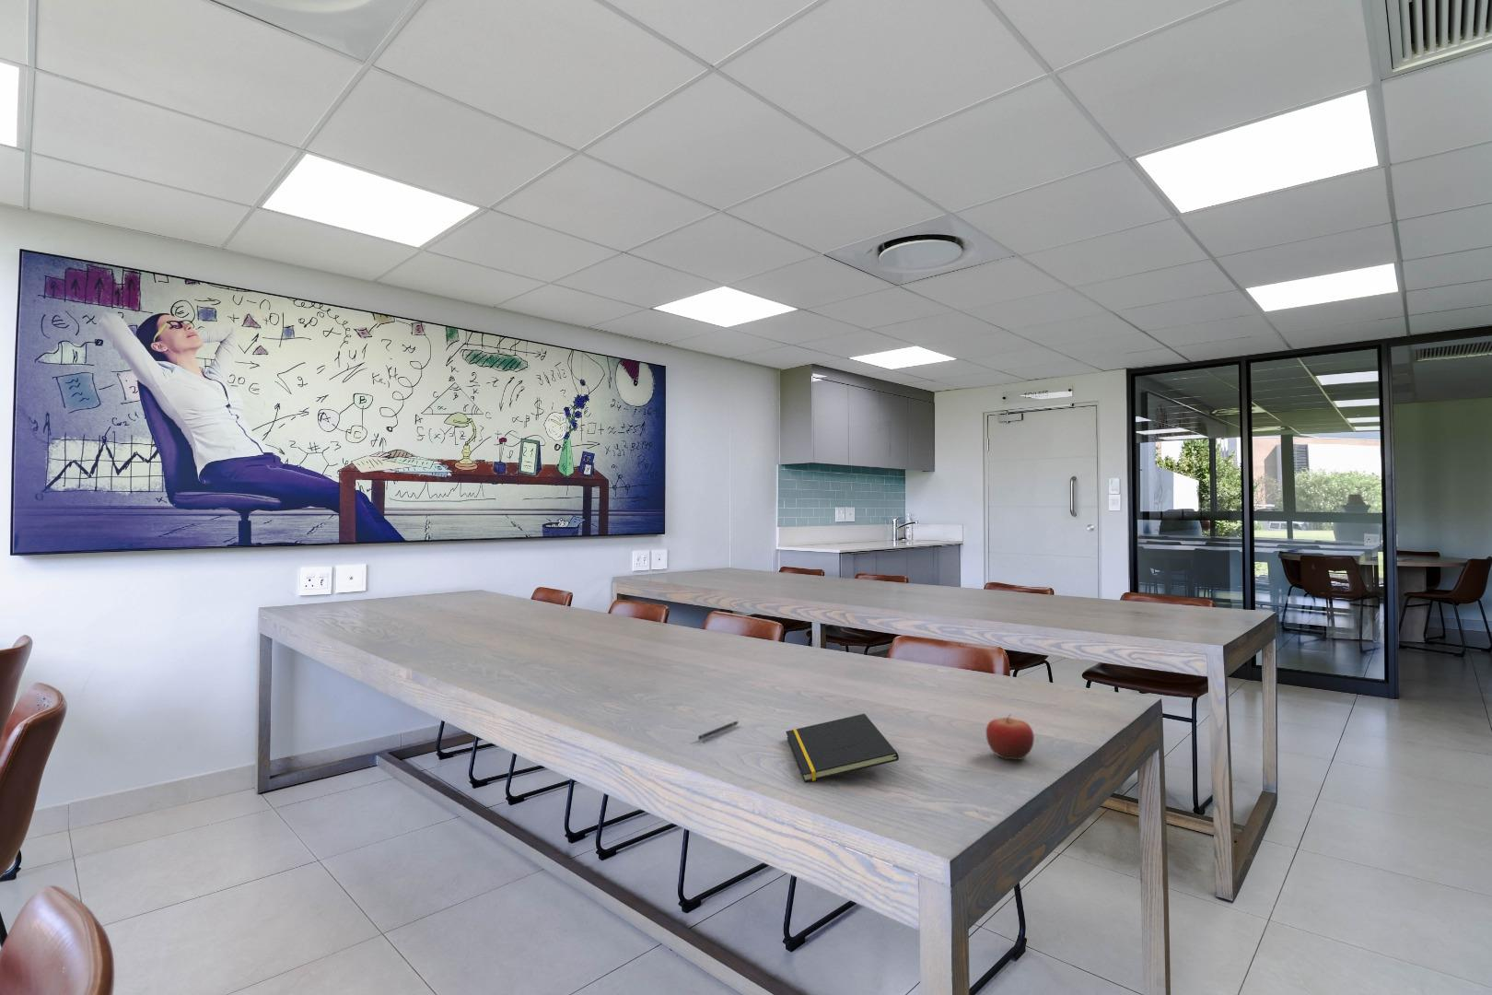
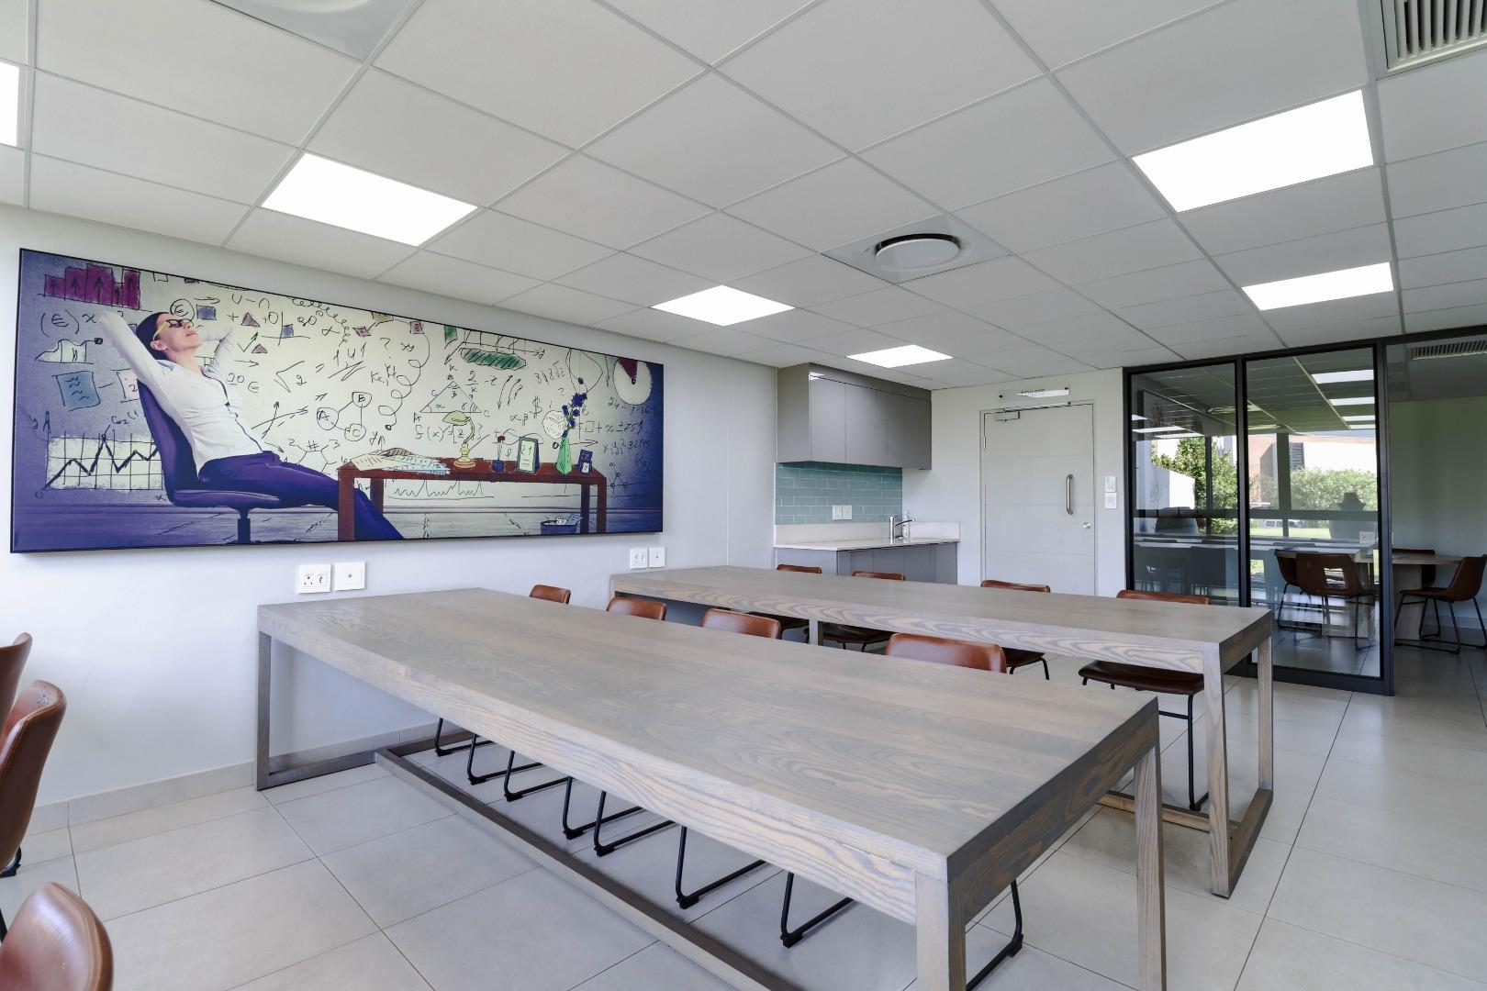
- notepad [785,713,900,783]
- fruit [986,713,1036,761]
- pen [697,721,739,741]
